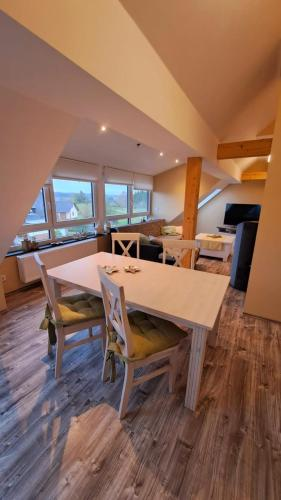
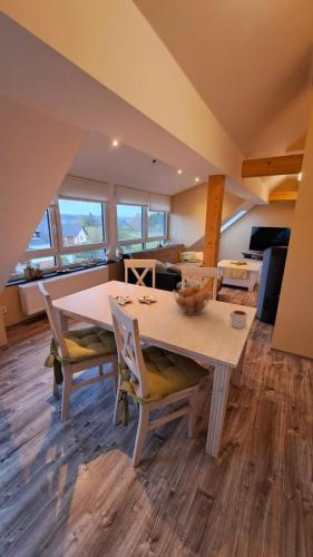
+ mug [228,310,248,330]
+ fruit basket [173,283,213,316]
